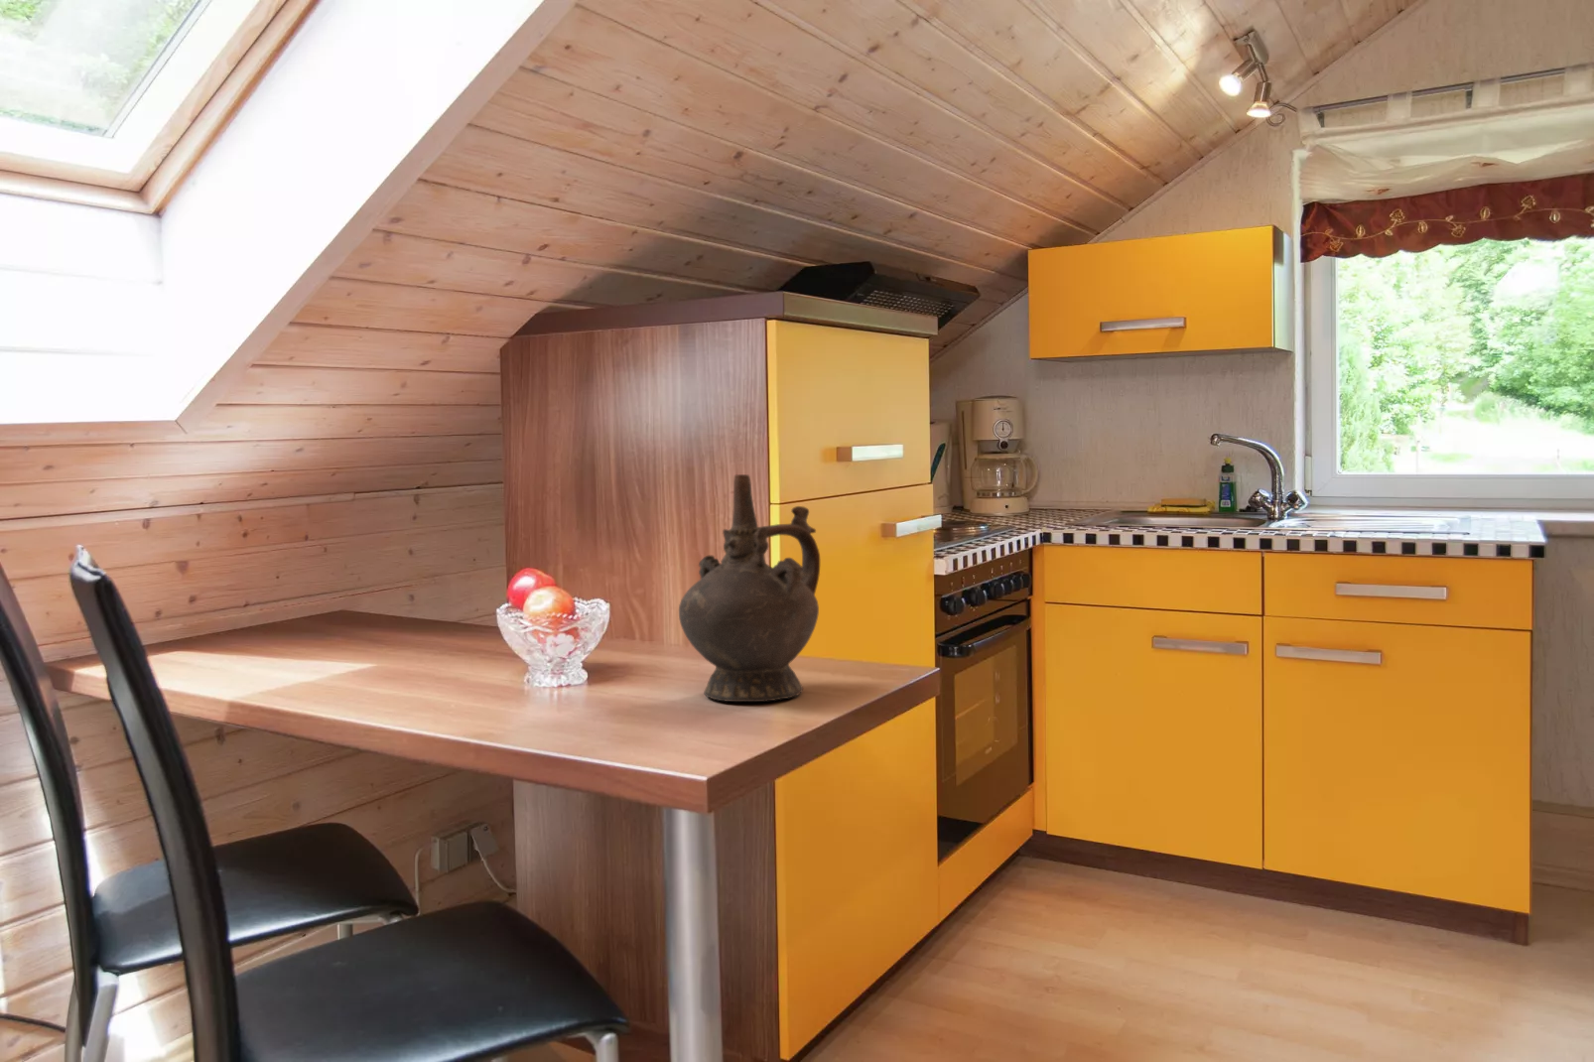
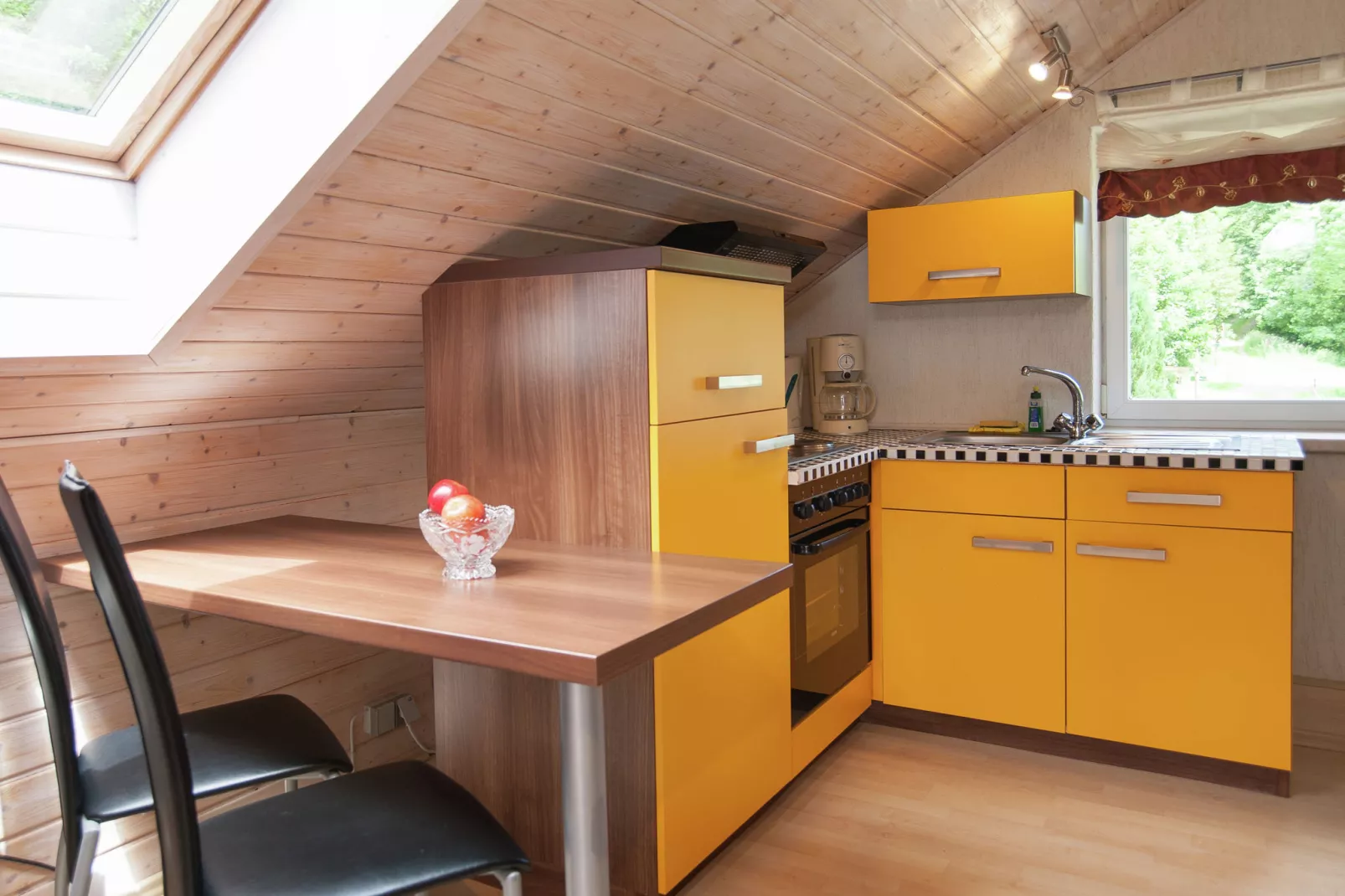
- ceremonial vessel [678,473,821,703]
